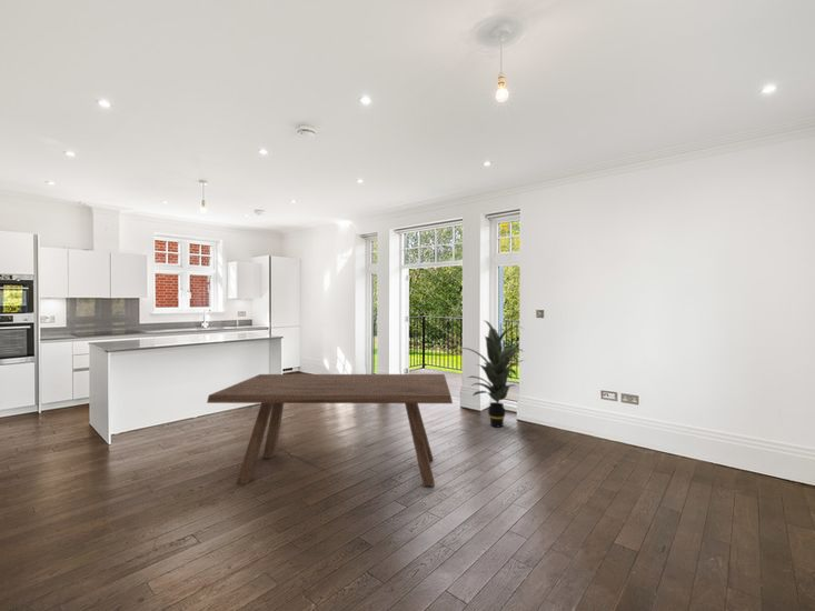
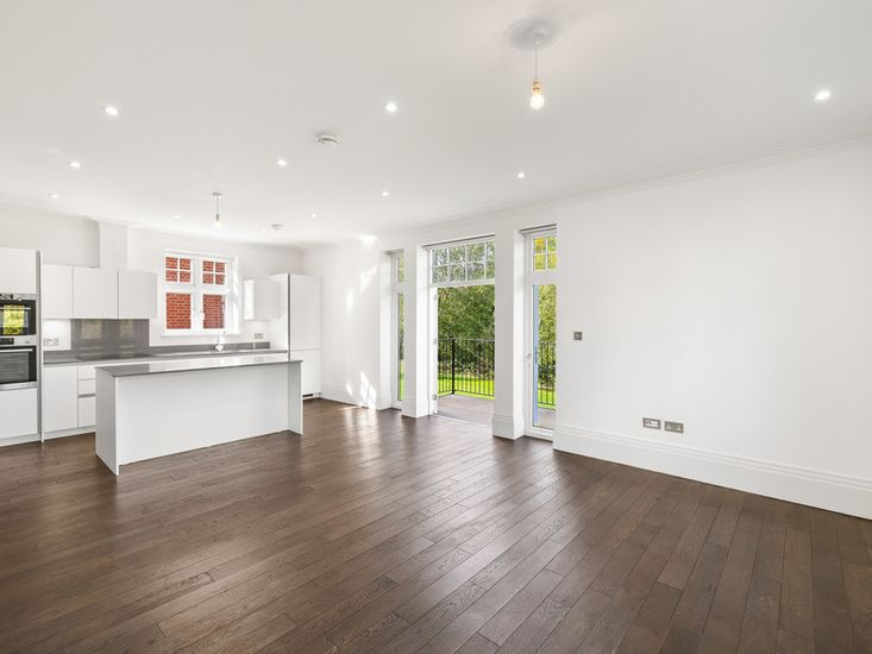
- dining table [206,373,454,487]
- indoor plant [459,320,527,428]
